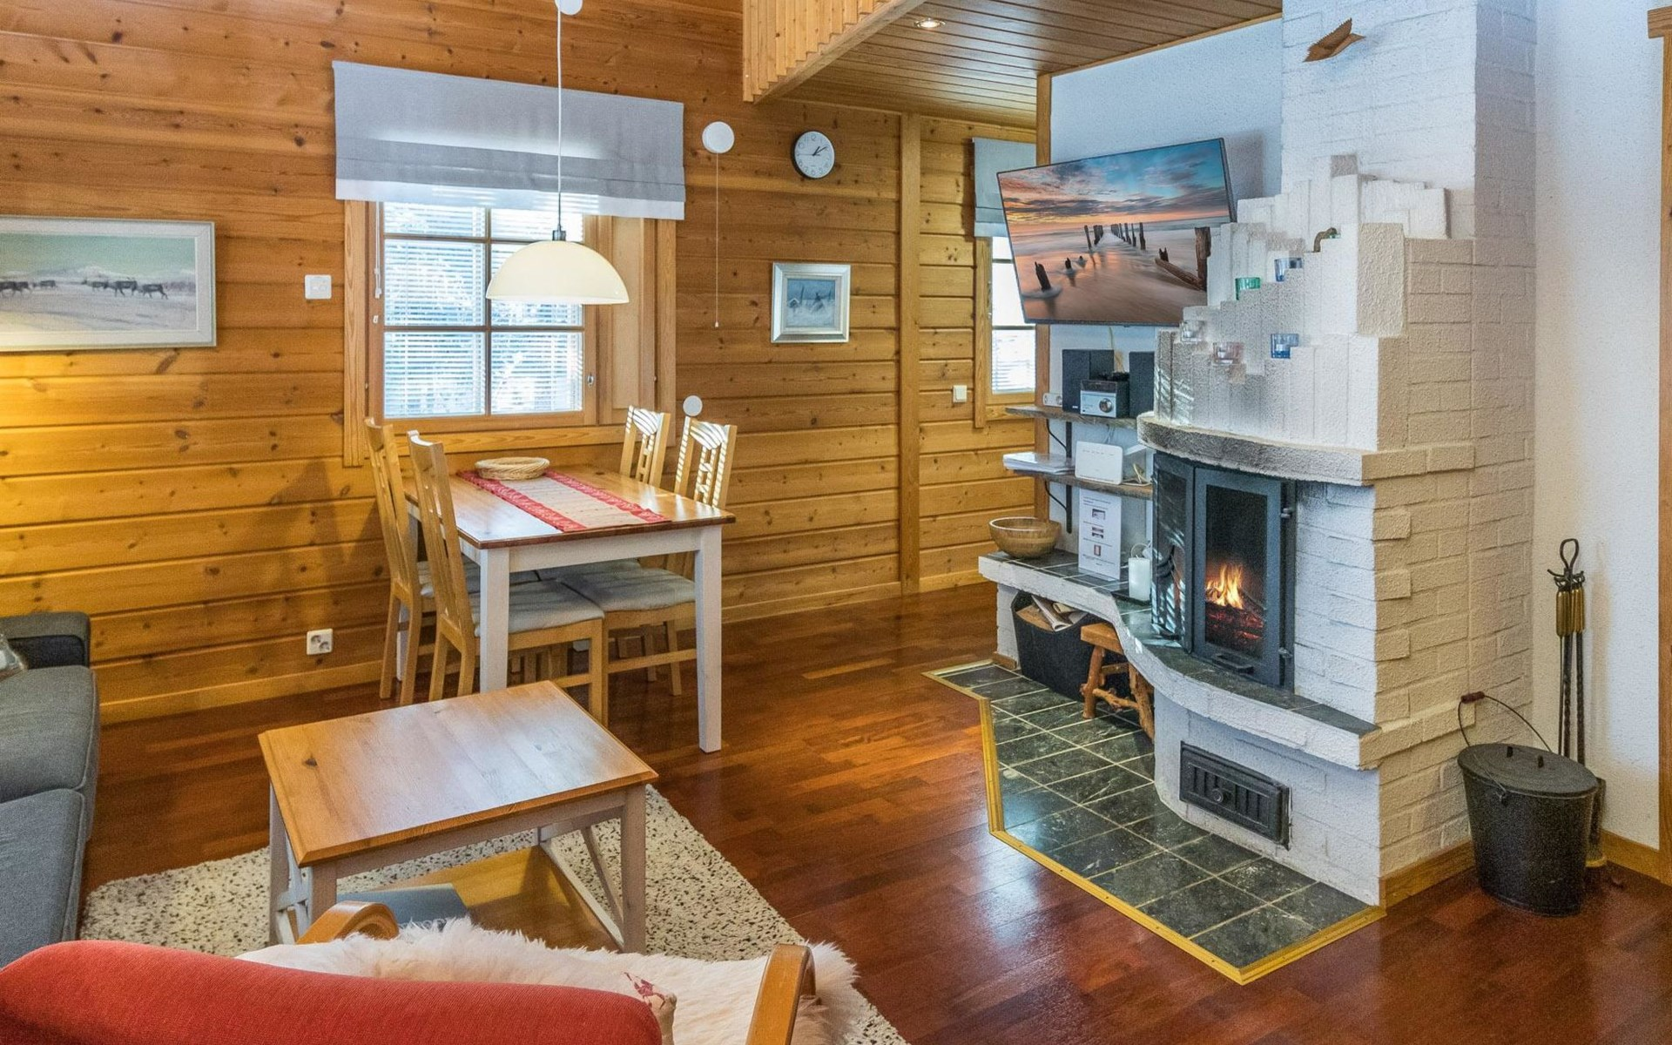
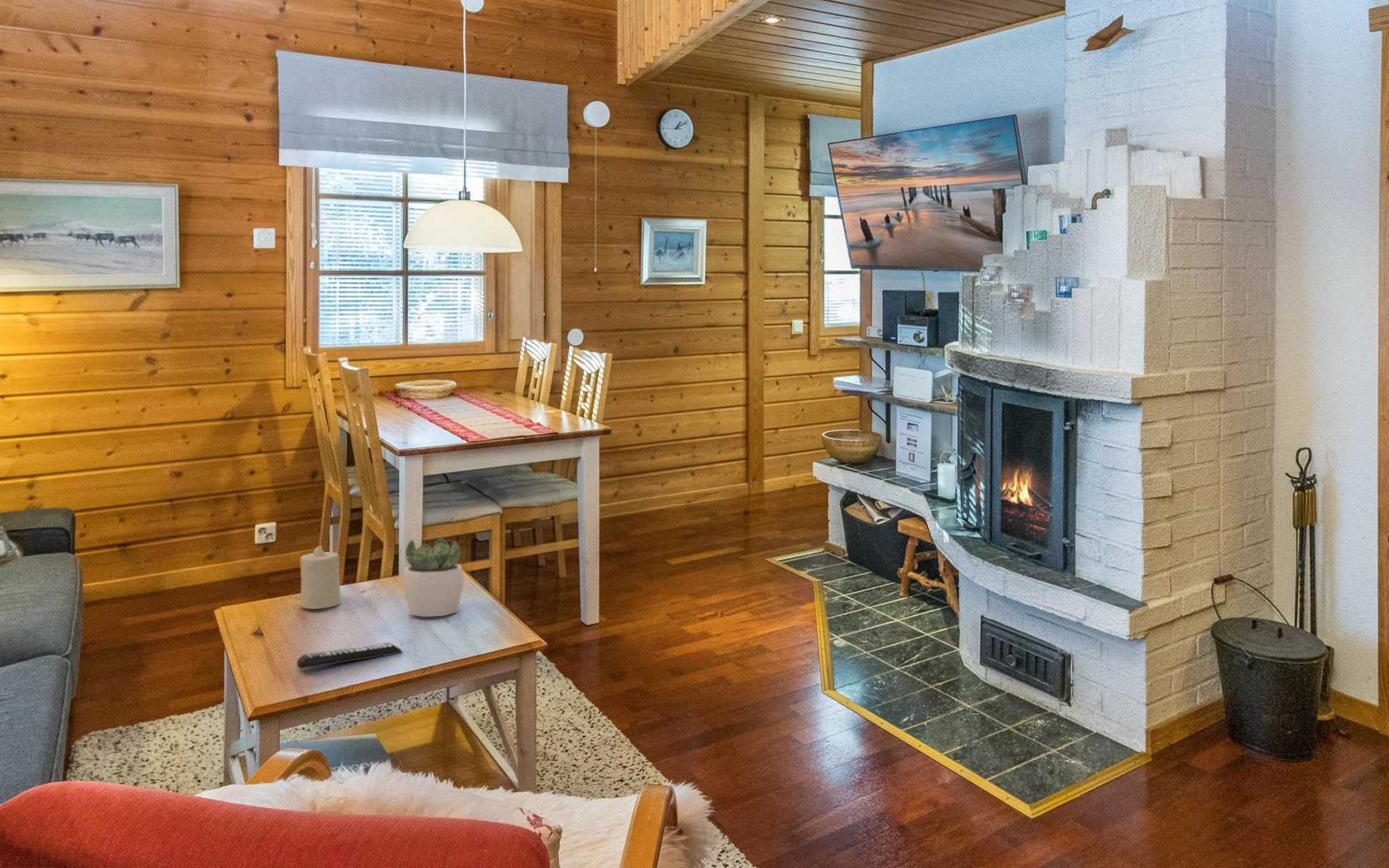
+ succulent plant [402,537,464,618]
+ candle [300,545,341,610]
+ remote control [296,642,403,670]
